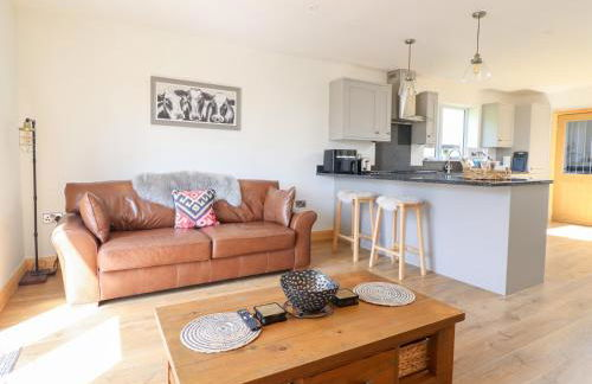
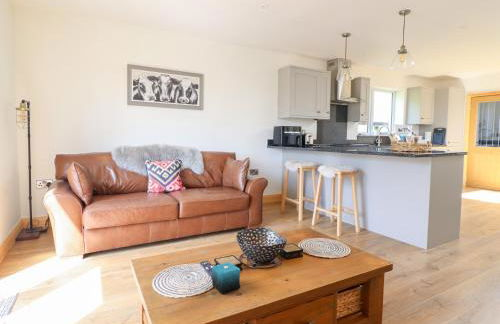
+ candle [211,261,241,295]
